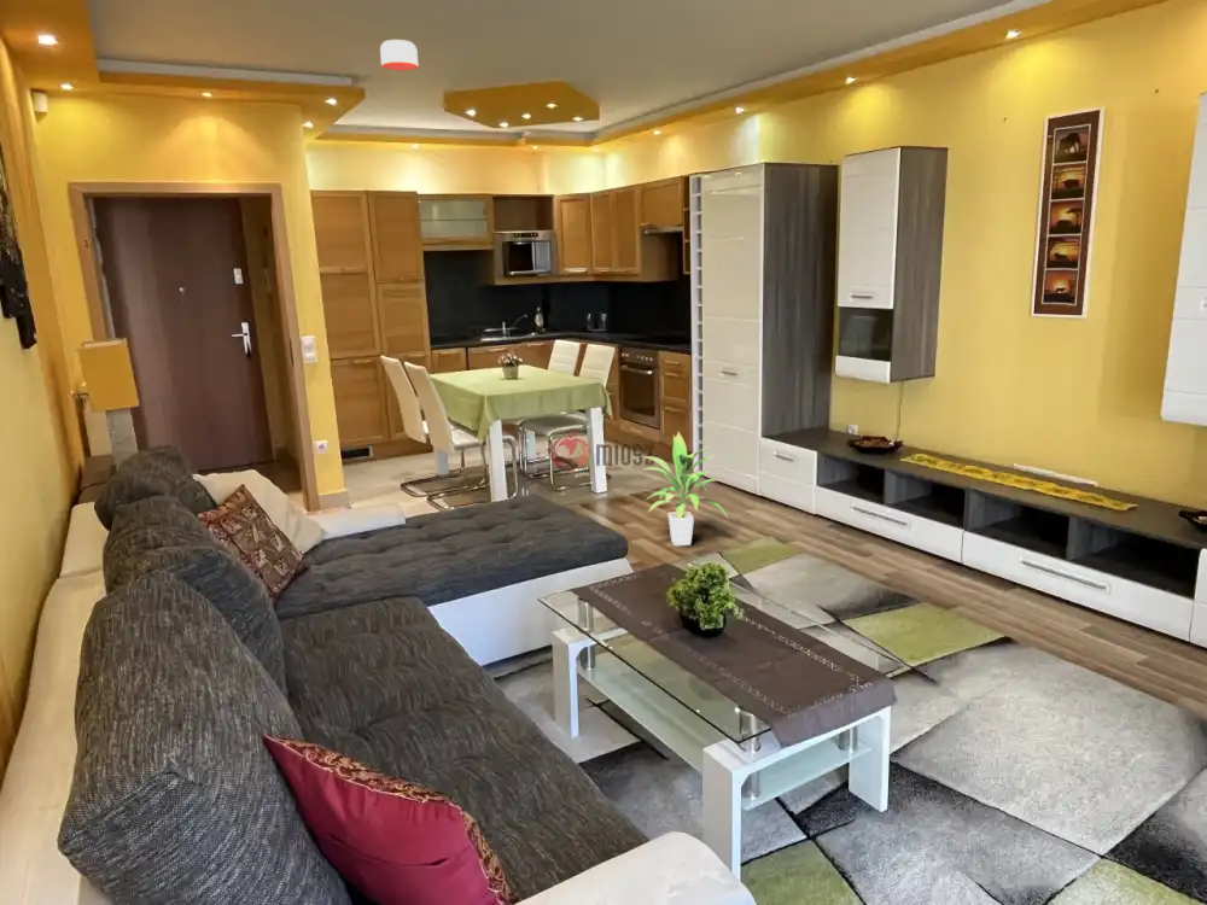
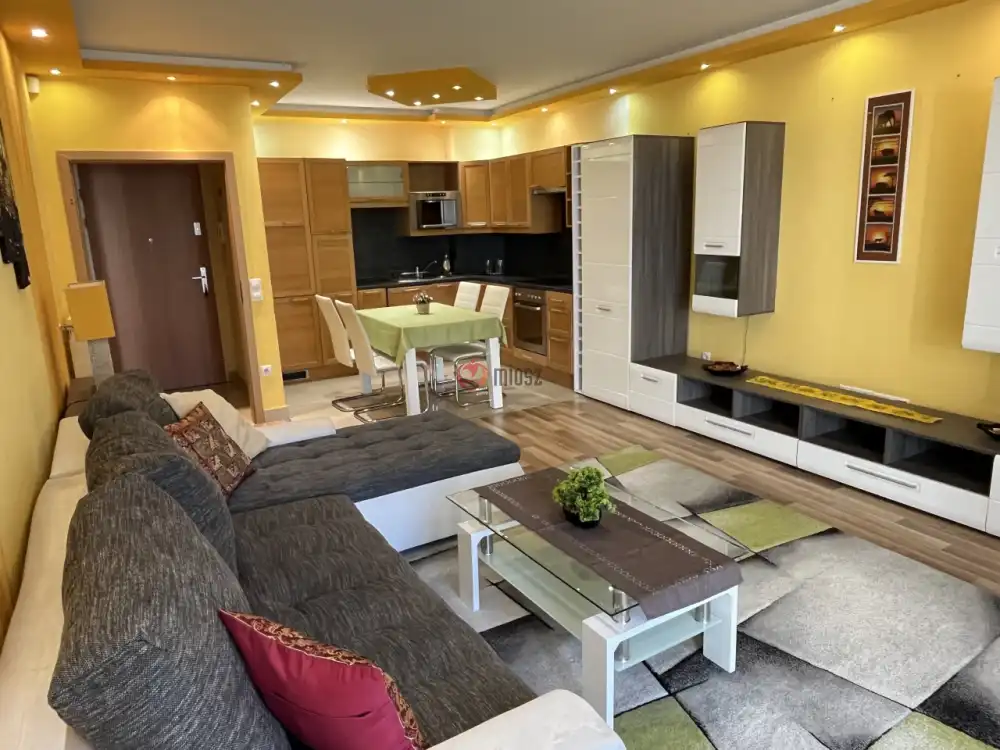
- indoor plant [641,430,729,547]
- smoke detector [379,39,419,72]
